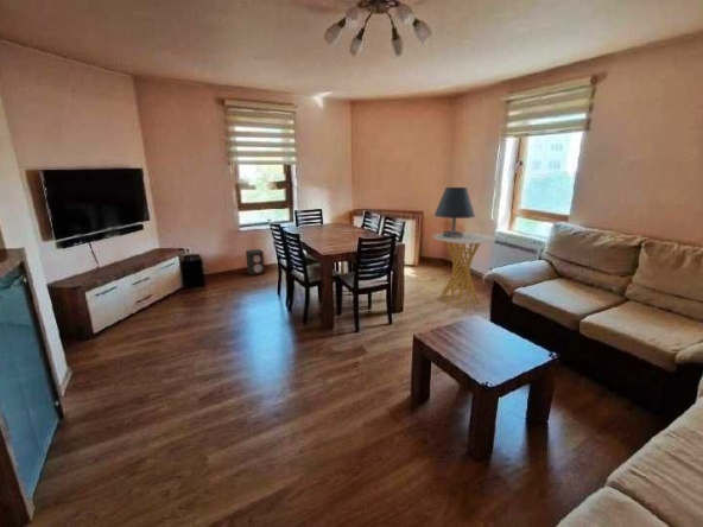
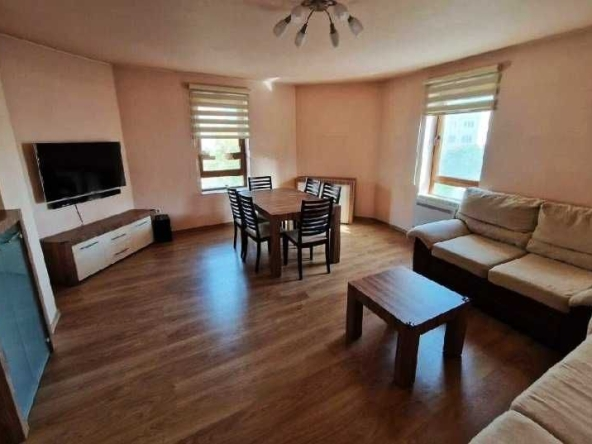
- table lamp [433,186,476,237]
- side table [431,231,498,309]
- speaker [245,248,266,275]
